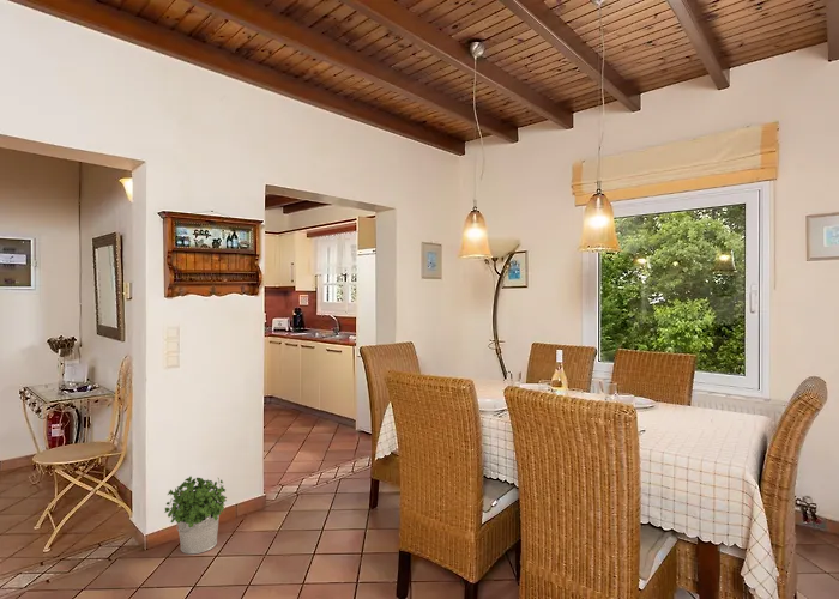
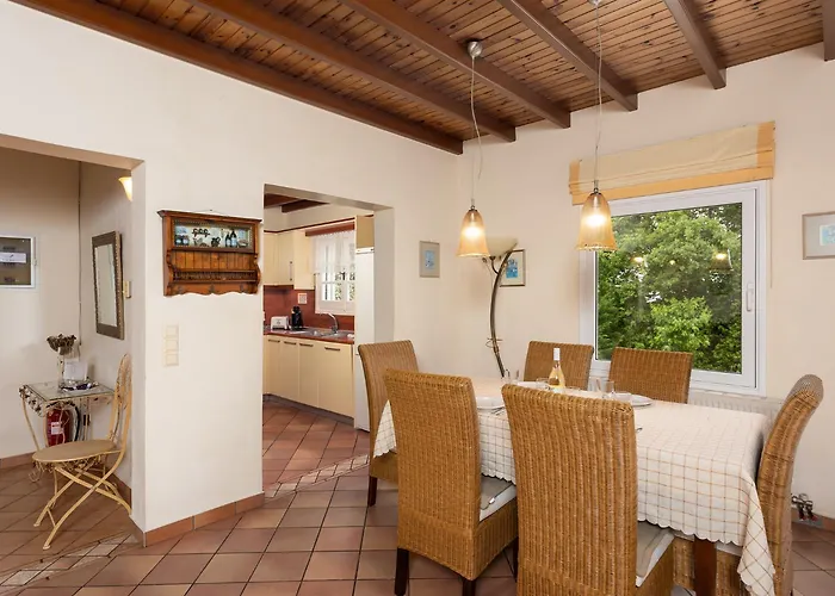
- potted plant [163,476,228,555]
